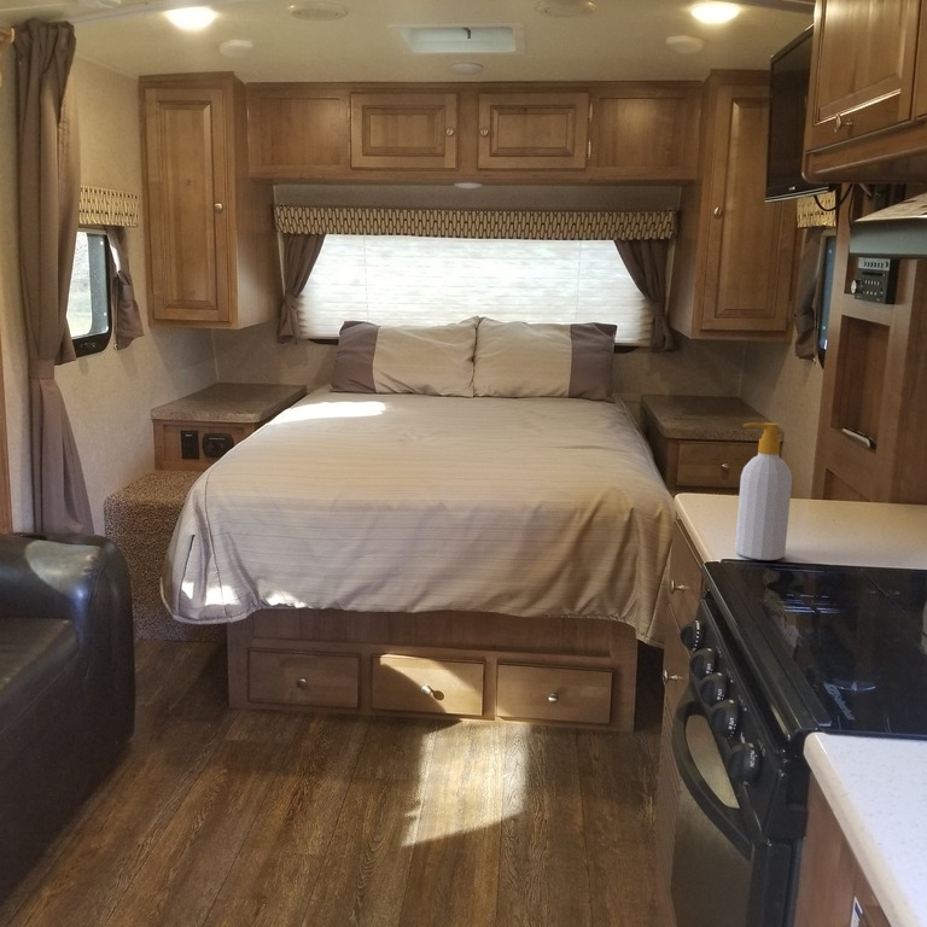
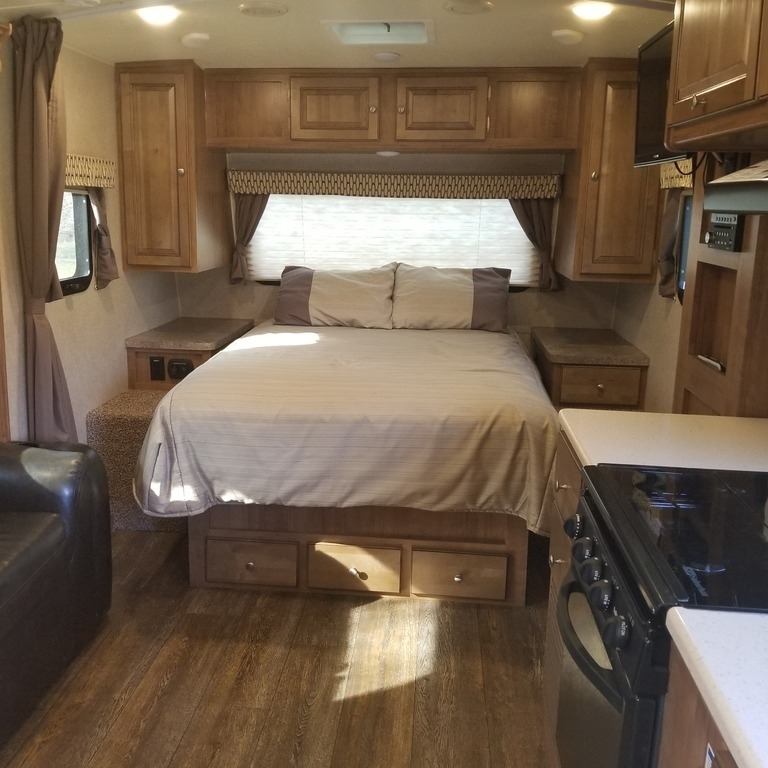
- soap bottle [734,421,793,561]
